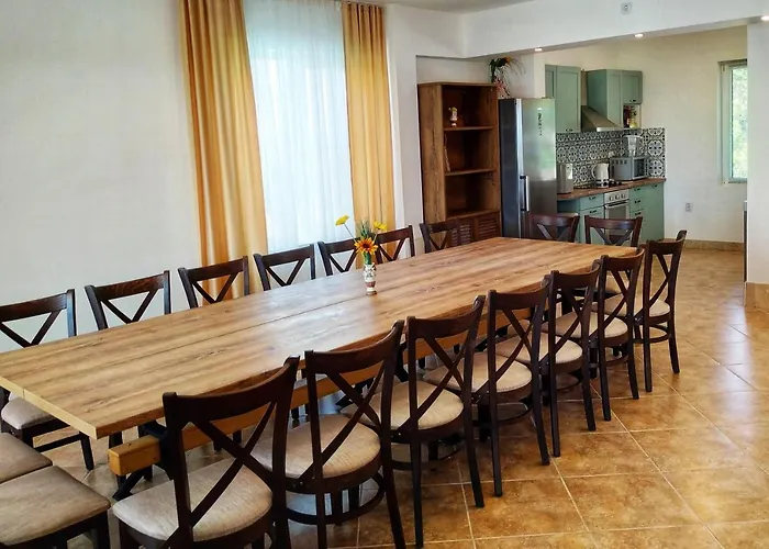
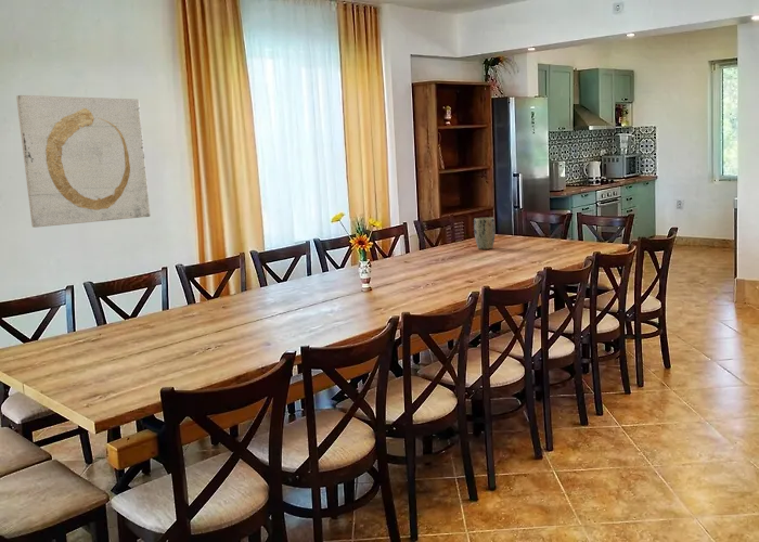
+ wall art [15,94,152,229]
+ plant pot [473,217,496,250]
